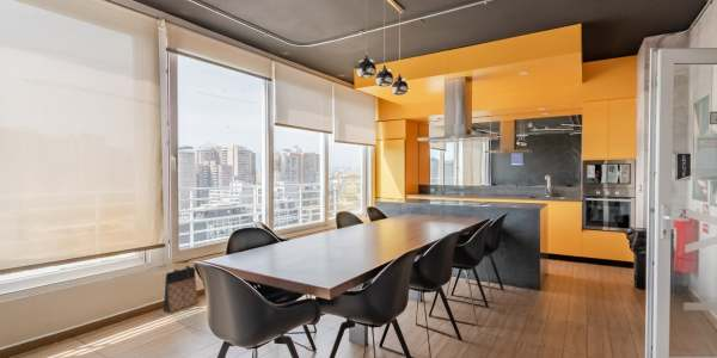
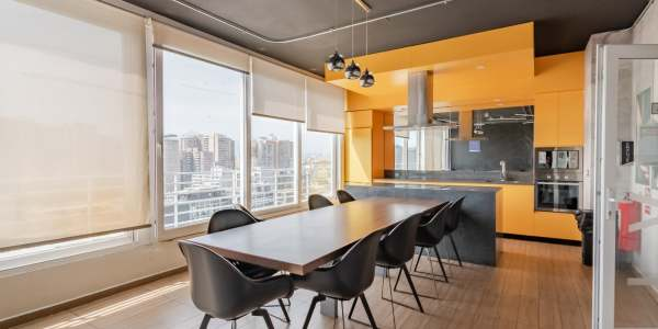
- bag [163,265,200,314]
